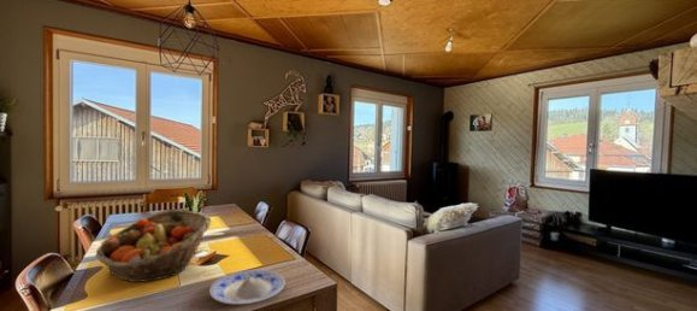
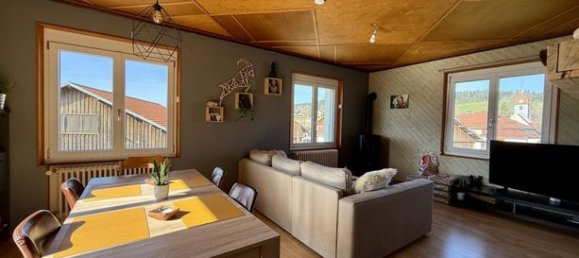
- plate [208,269,287,305]
- fruit basket [94,210,212,283]
